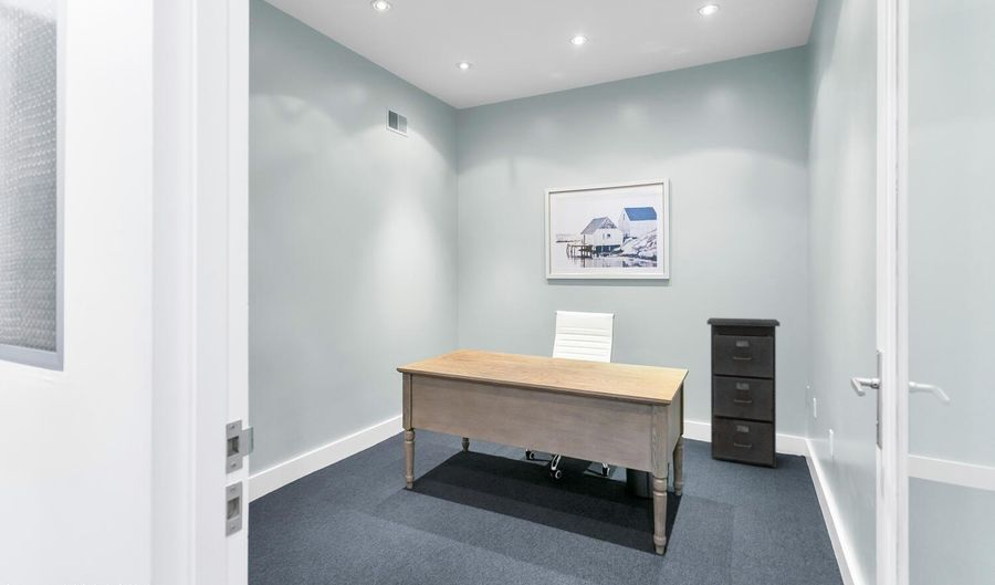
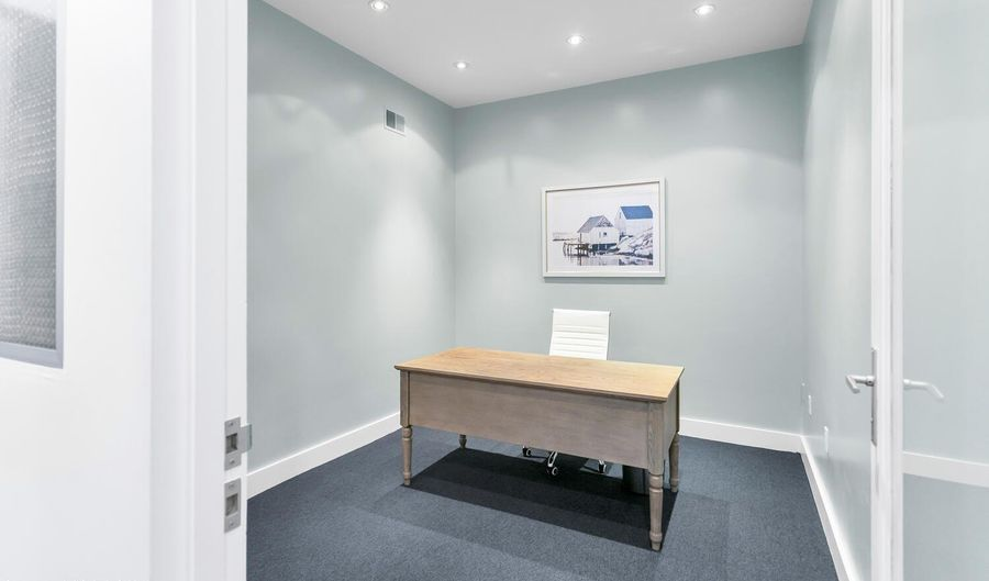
- filing cabinet [706,317,781,469]
